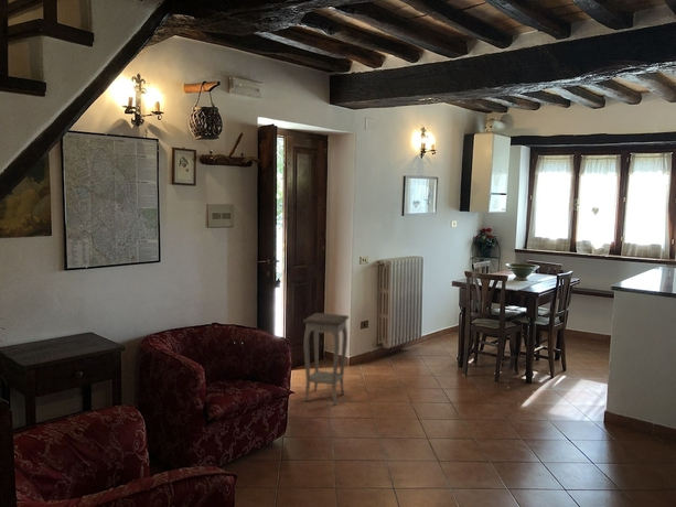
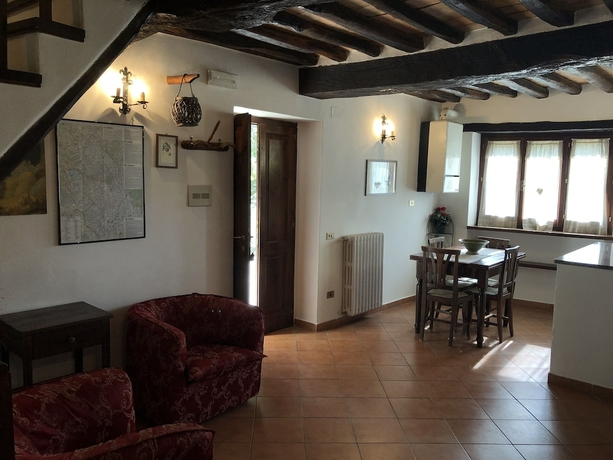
- accent table [302,312,350,407]
